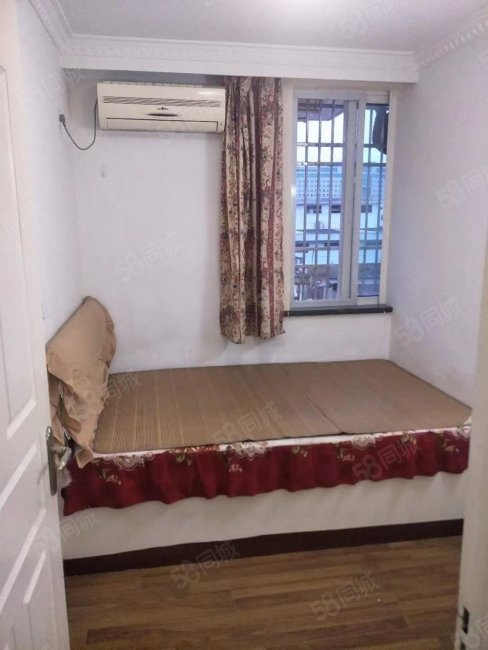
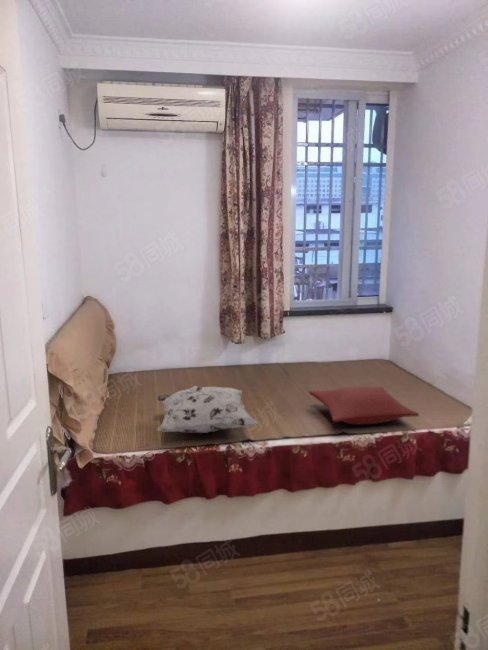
+ pillow [308,385,420,426]
+ decorative pillow [156,385,259,434]
